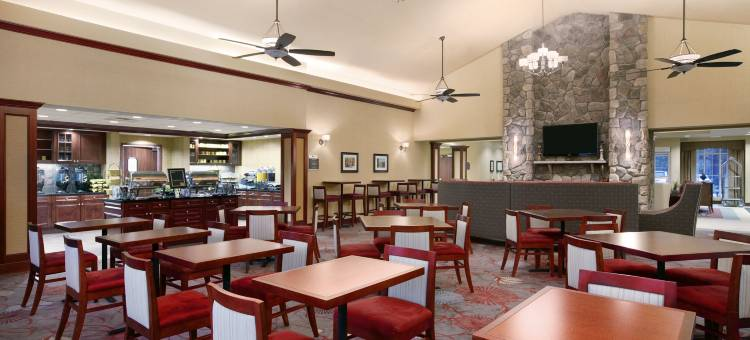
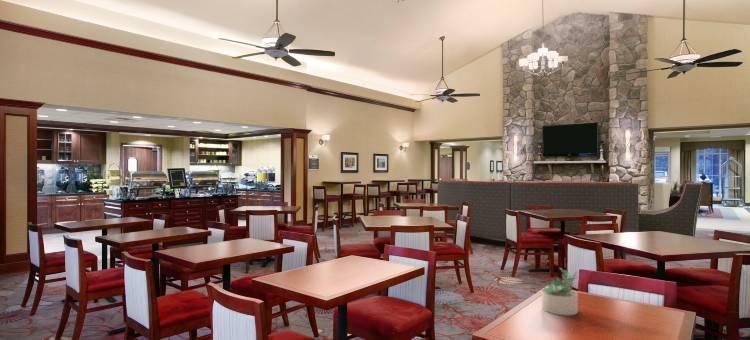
+ succulent plant [540,267,579,316]
